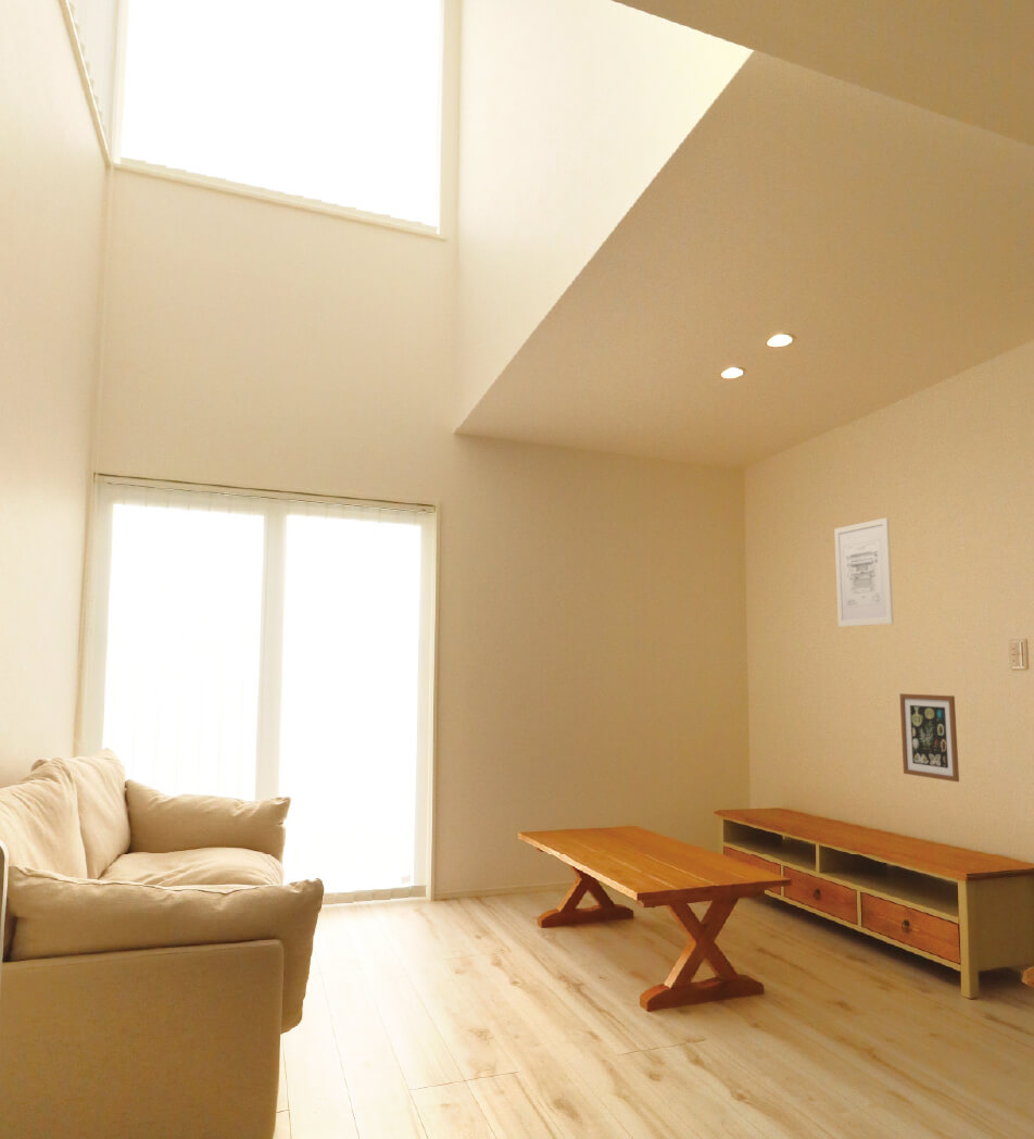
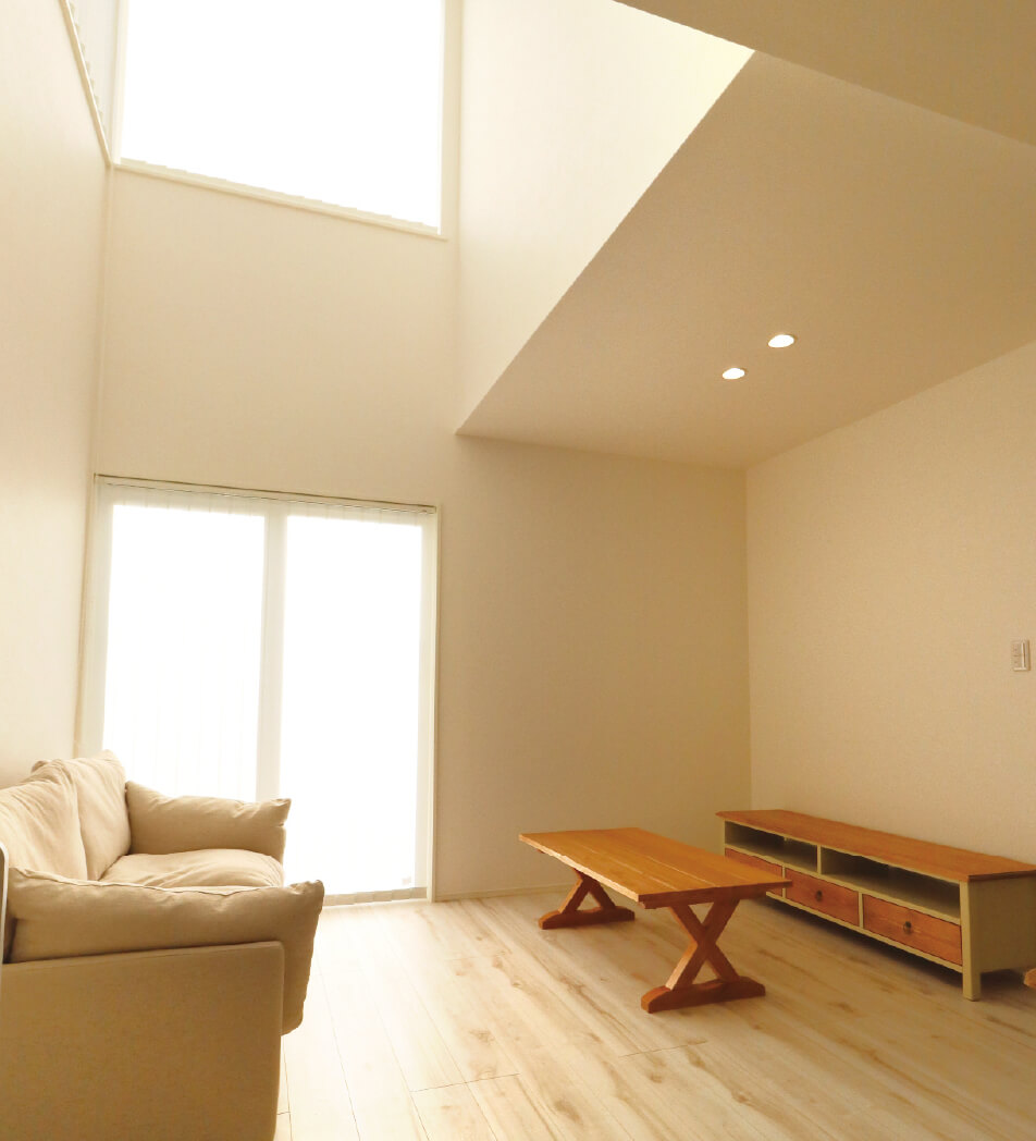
- wall art [898,692,960,783]
- wall art [833,516,895,628]
